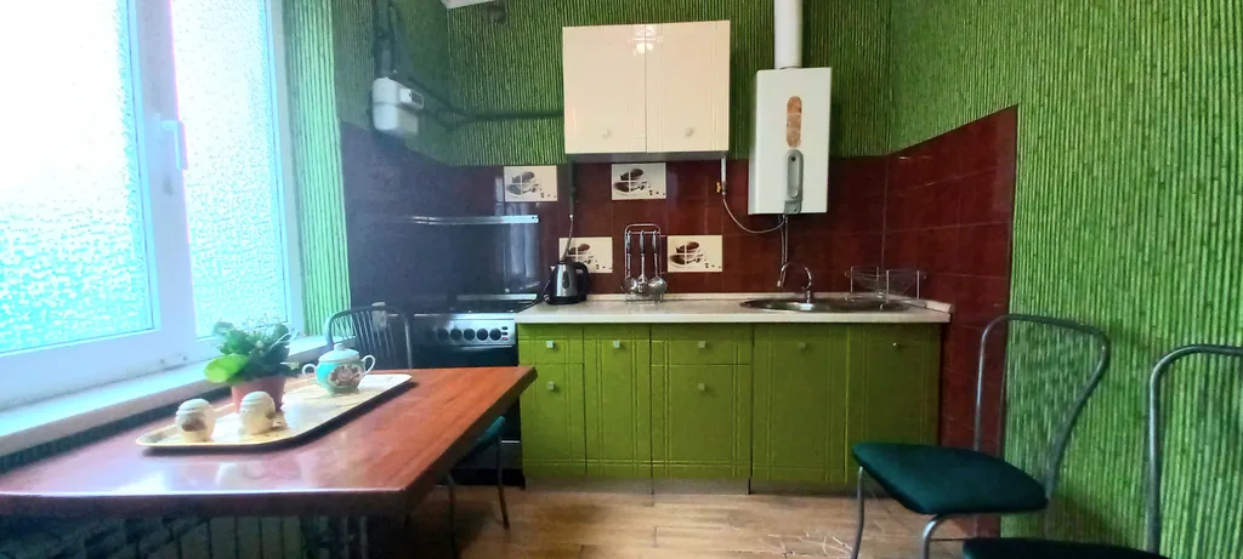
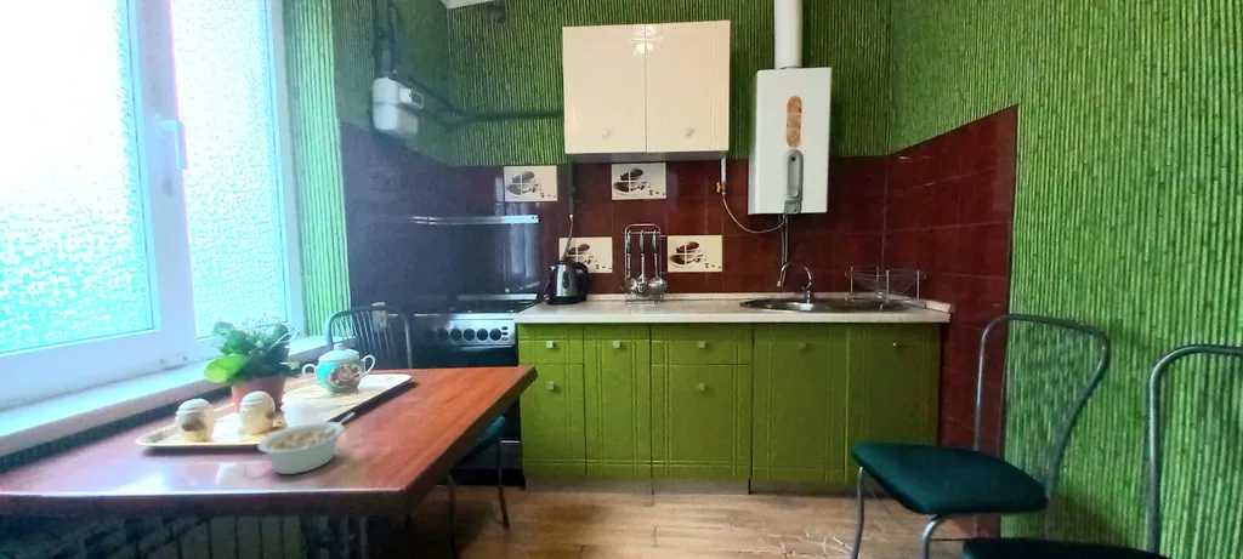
+ legume [257,412,356,475]
